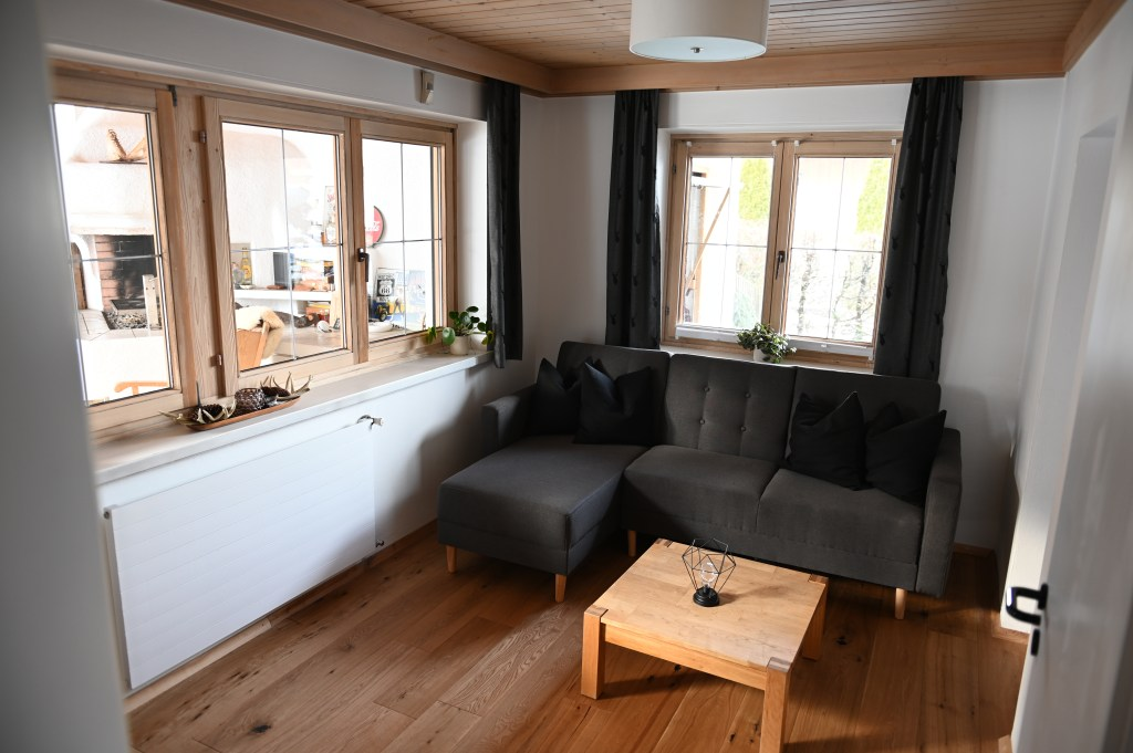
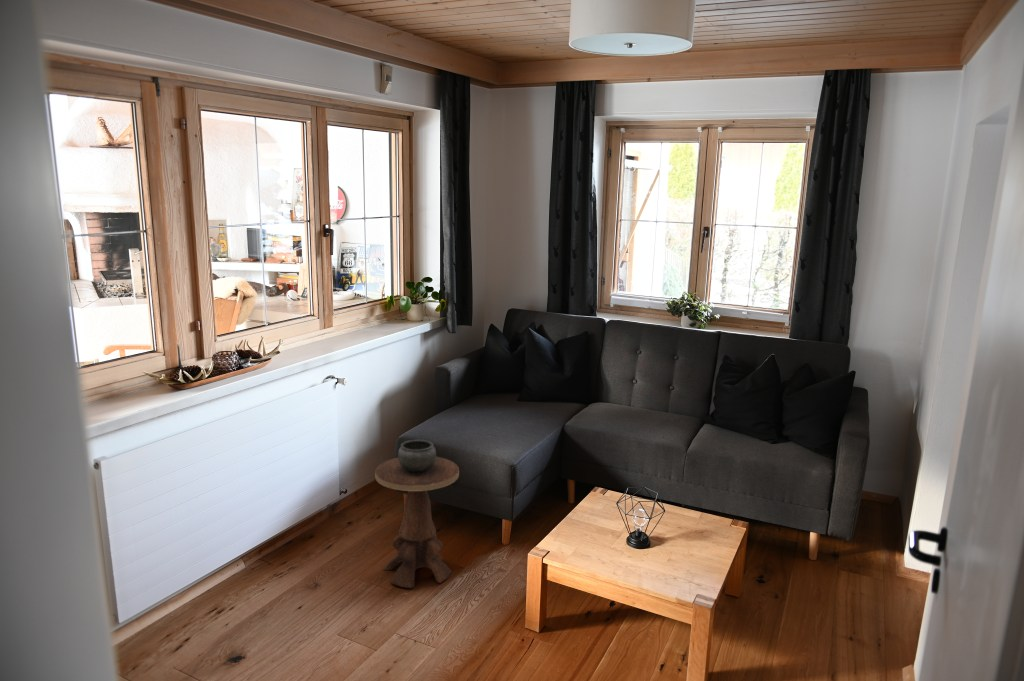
+ side table [374,439,460,589]
